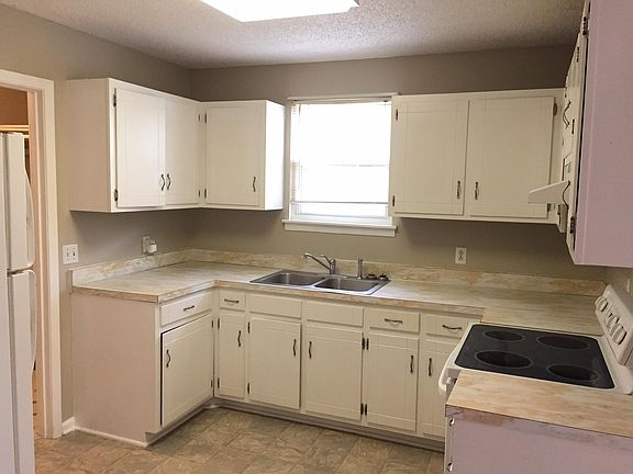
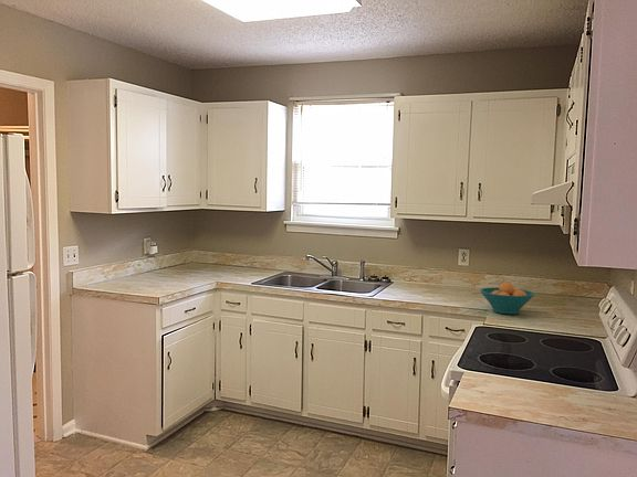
+ fruit bowl [479,282,536,316]
